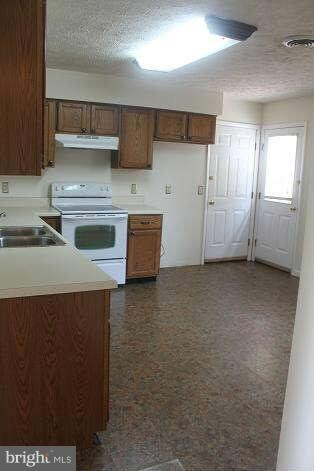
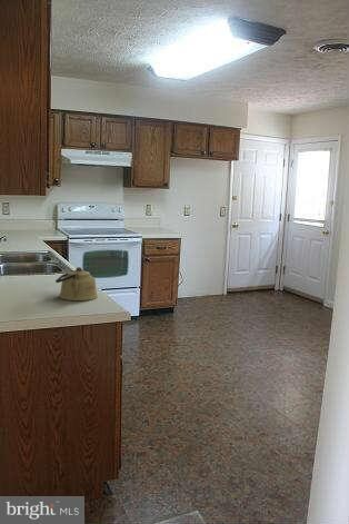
+ kettle [54,266,99,301]
